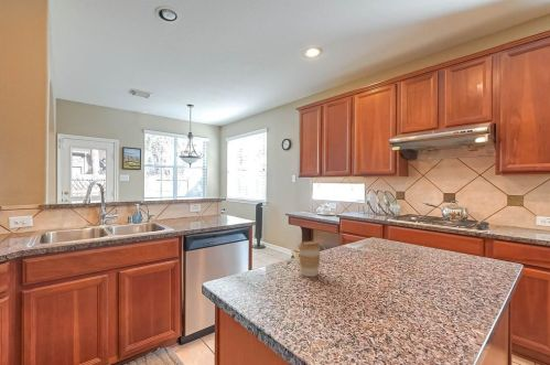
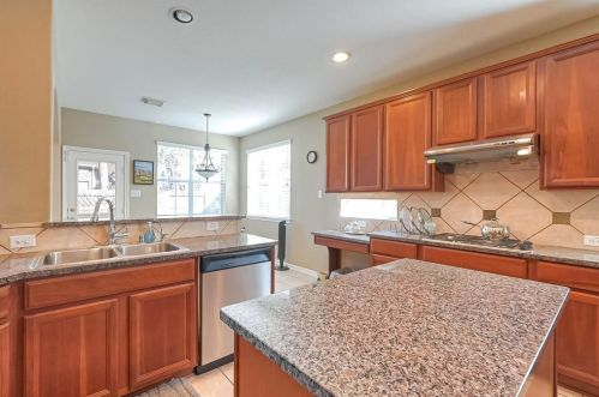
- coffee cup [296,240,322,278]
